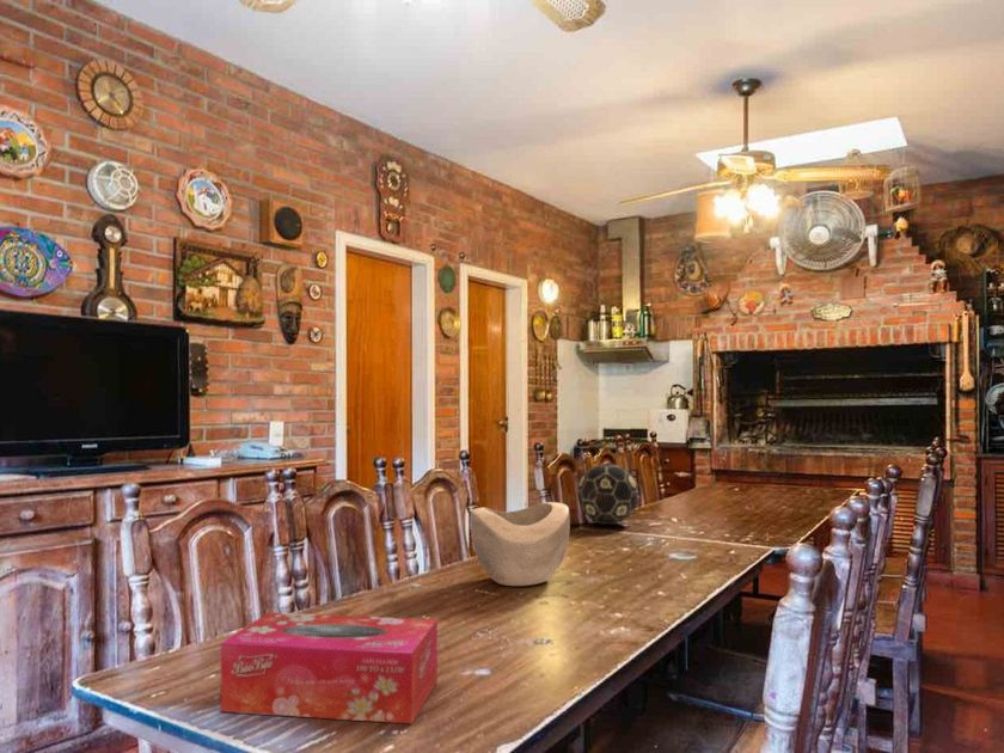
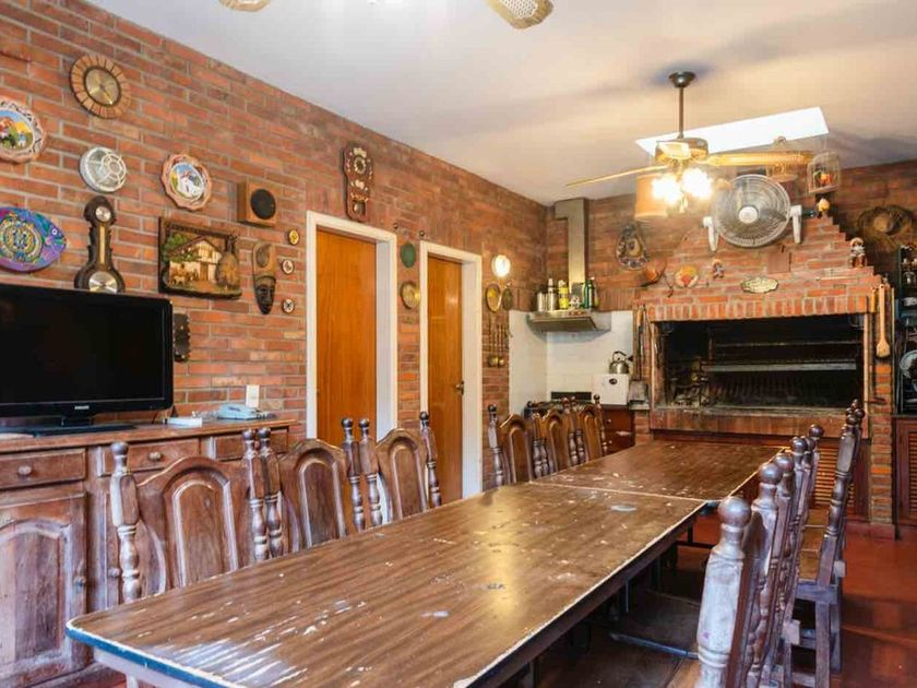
- tissue box [219,611,439,726]
- decorative bowl [470,501,571,587]
- decorative ball [576,463,639,526]
